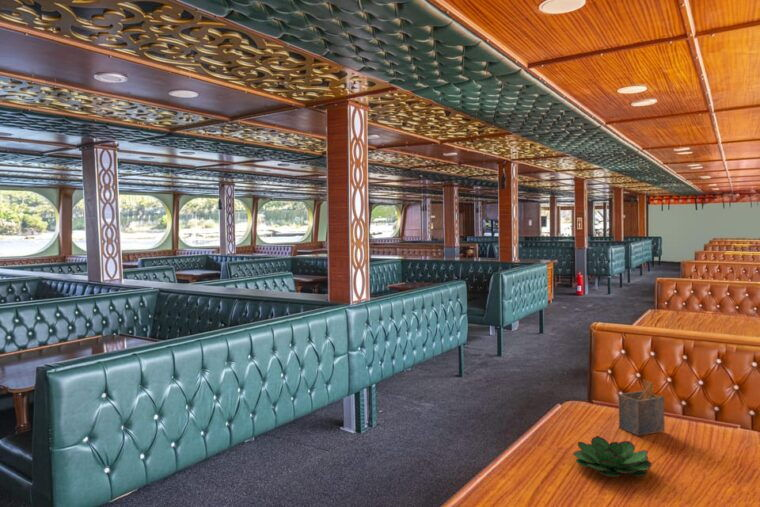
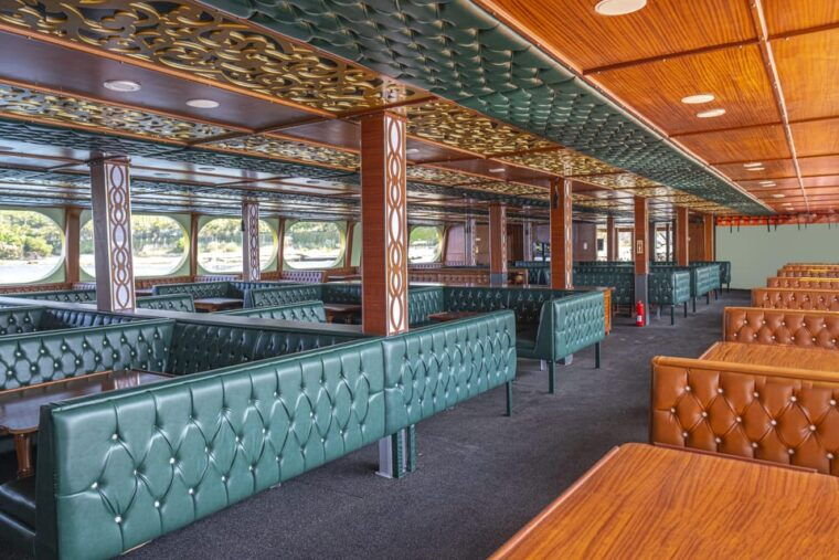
- succulent plant [572,435,653,478]
- napkin holder [618,379,666,437]
